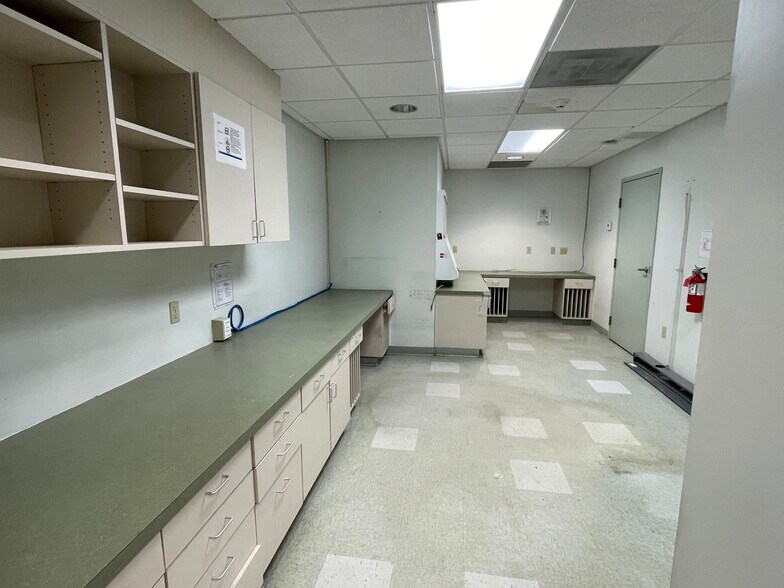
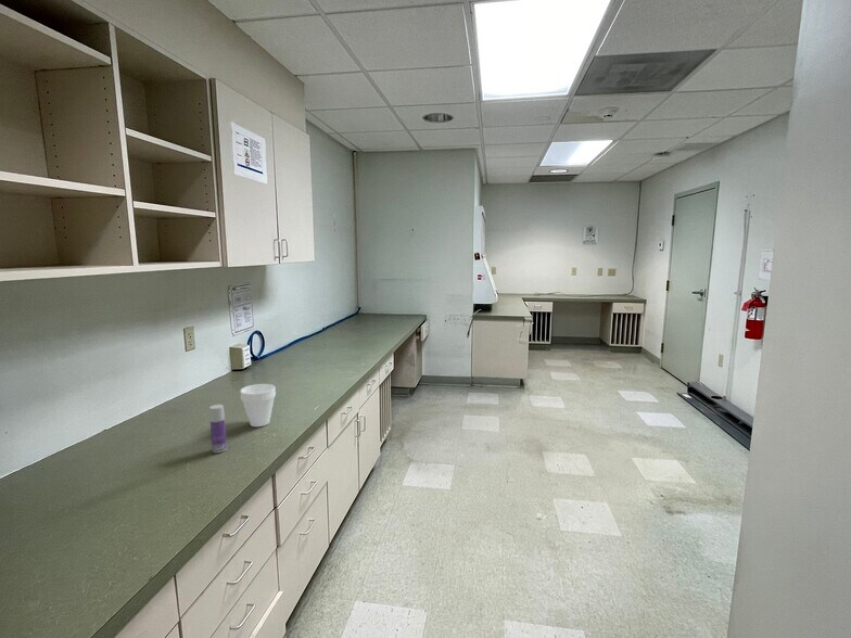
+ cup [239,383,277,428]
+ bottle [208,404,228,454]
